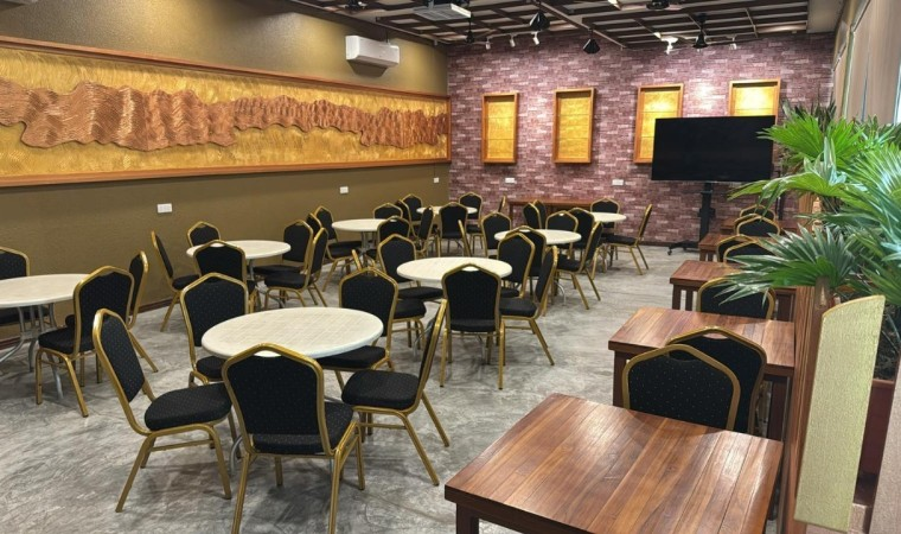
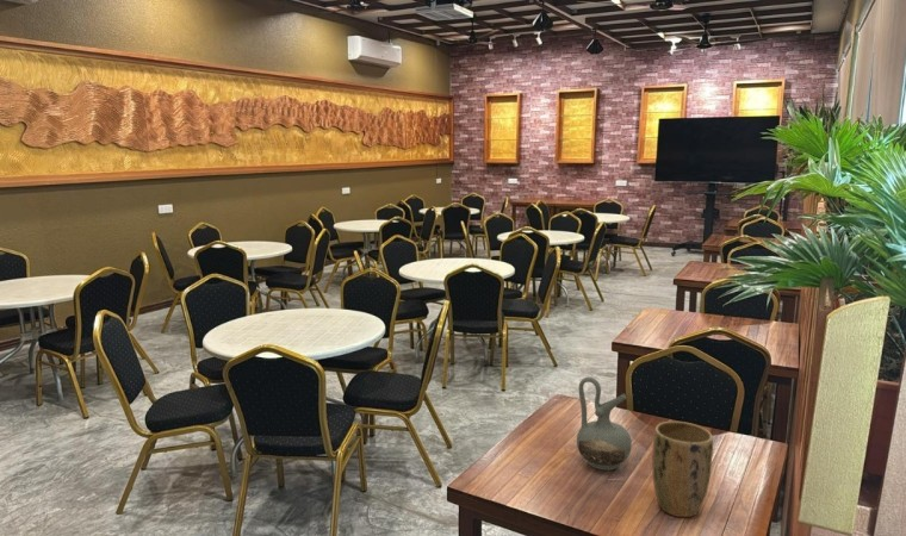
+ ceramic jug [576,376,633,472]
+ plant pot [651,420,714,518]
